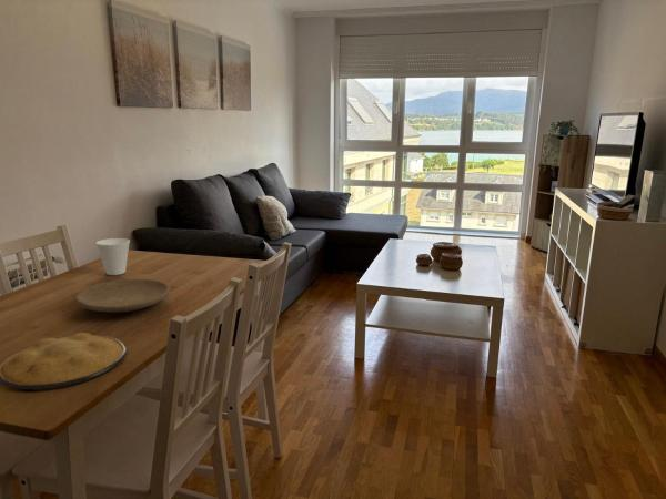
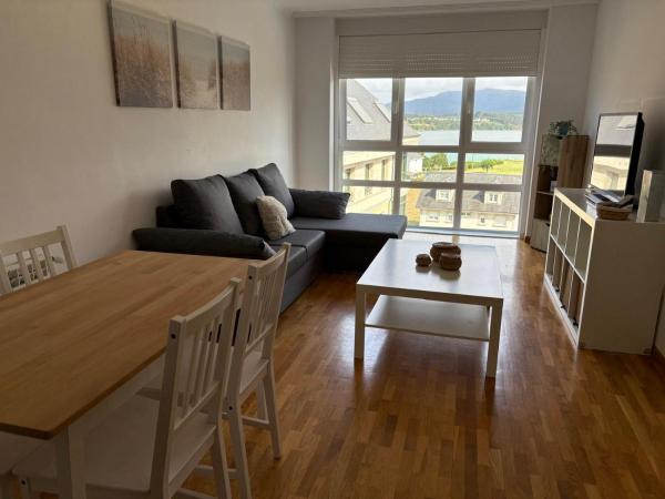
- plate [0,332,128,391]
- cup [94,237,131,276]
- plate [74,278,171,314]
